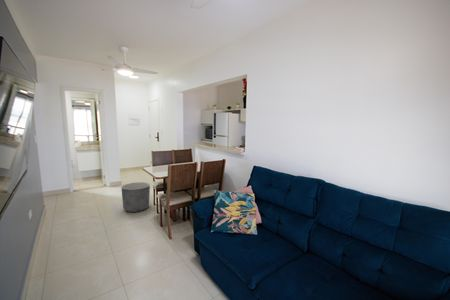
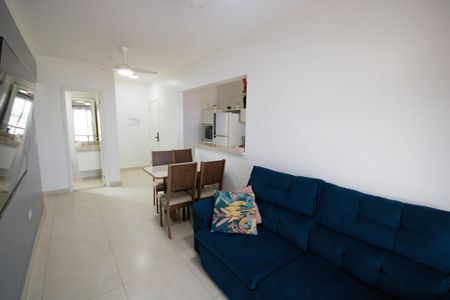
- planter [120,181,151,213]
